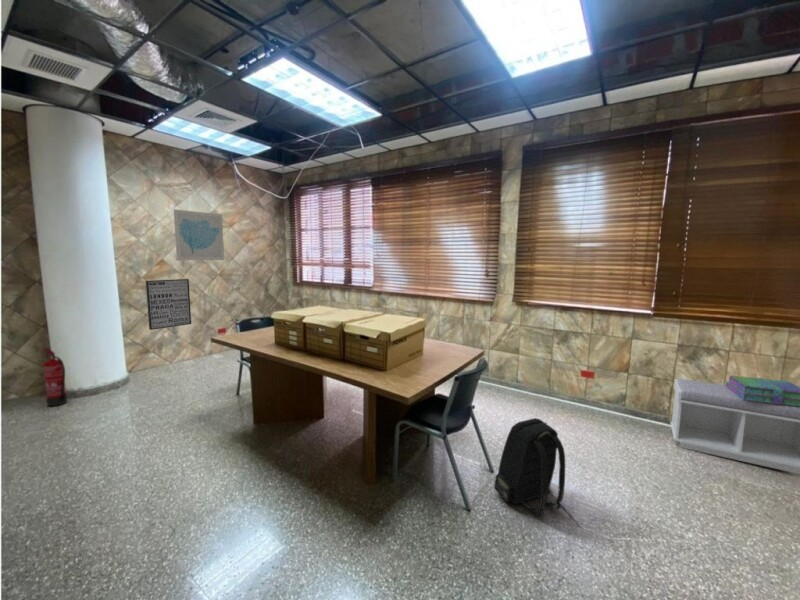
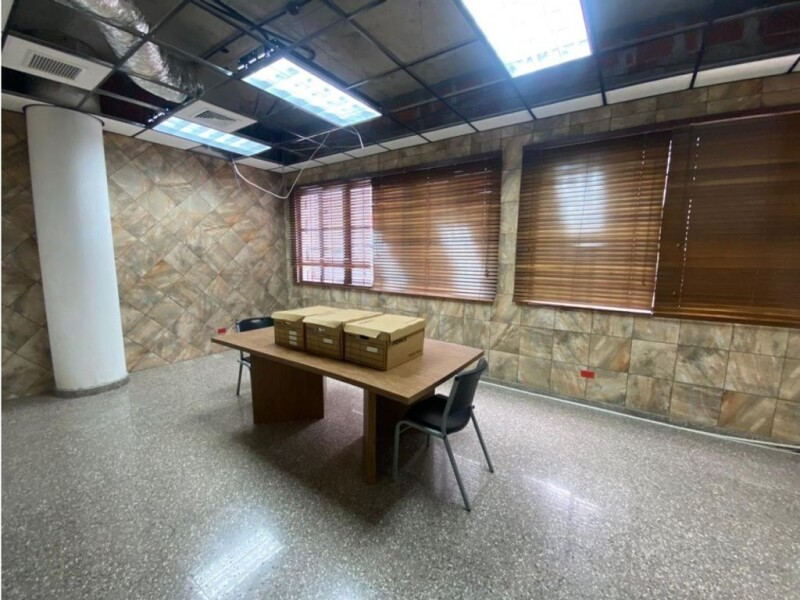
- stack of books [725,374,800,406]
- backpack [493,417,566,517]
- fire extinguisher [42,348,68,407]
- wall art [173,208,225,261]
- wall art [145,278,192,331]
- bench [670,378,800,475]
